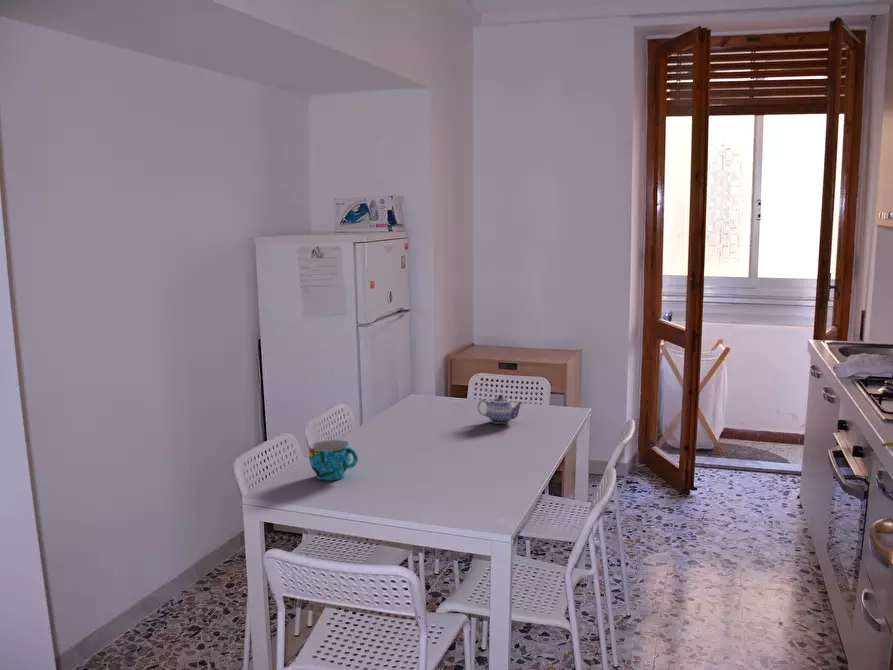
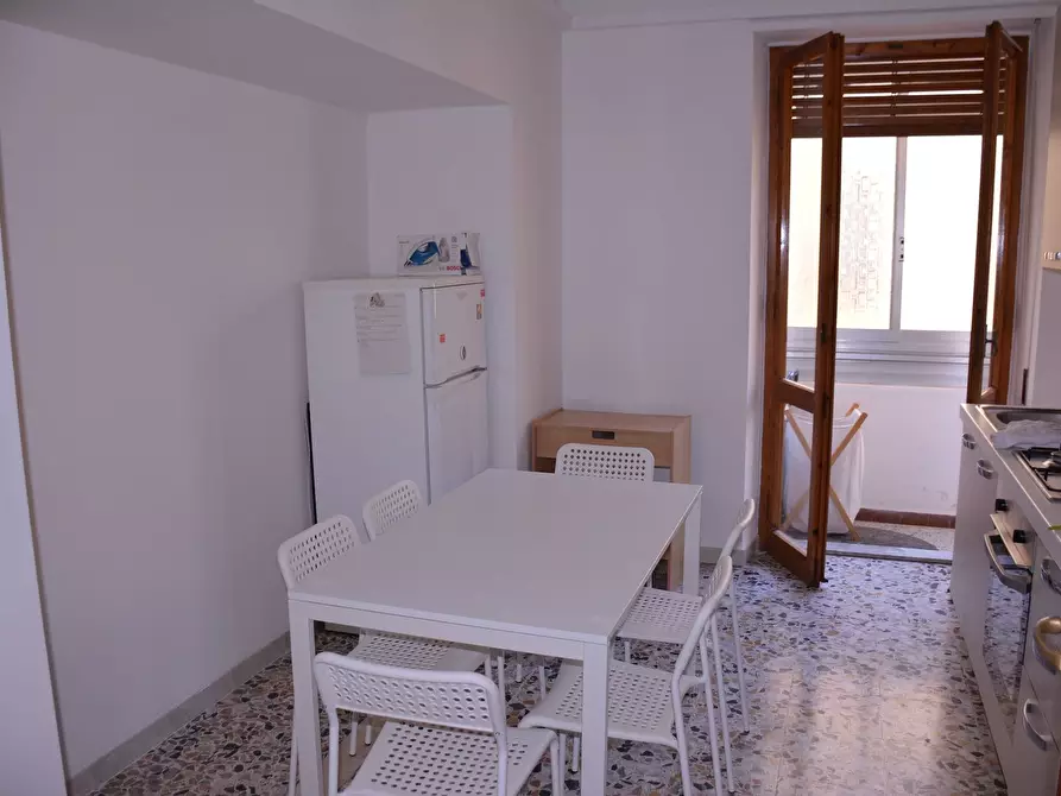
- teapot [477,394,524,425]
- cup [308,439,359,481]
